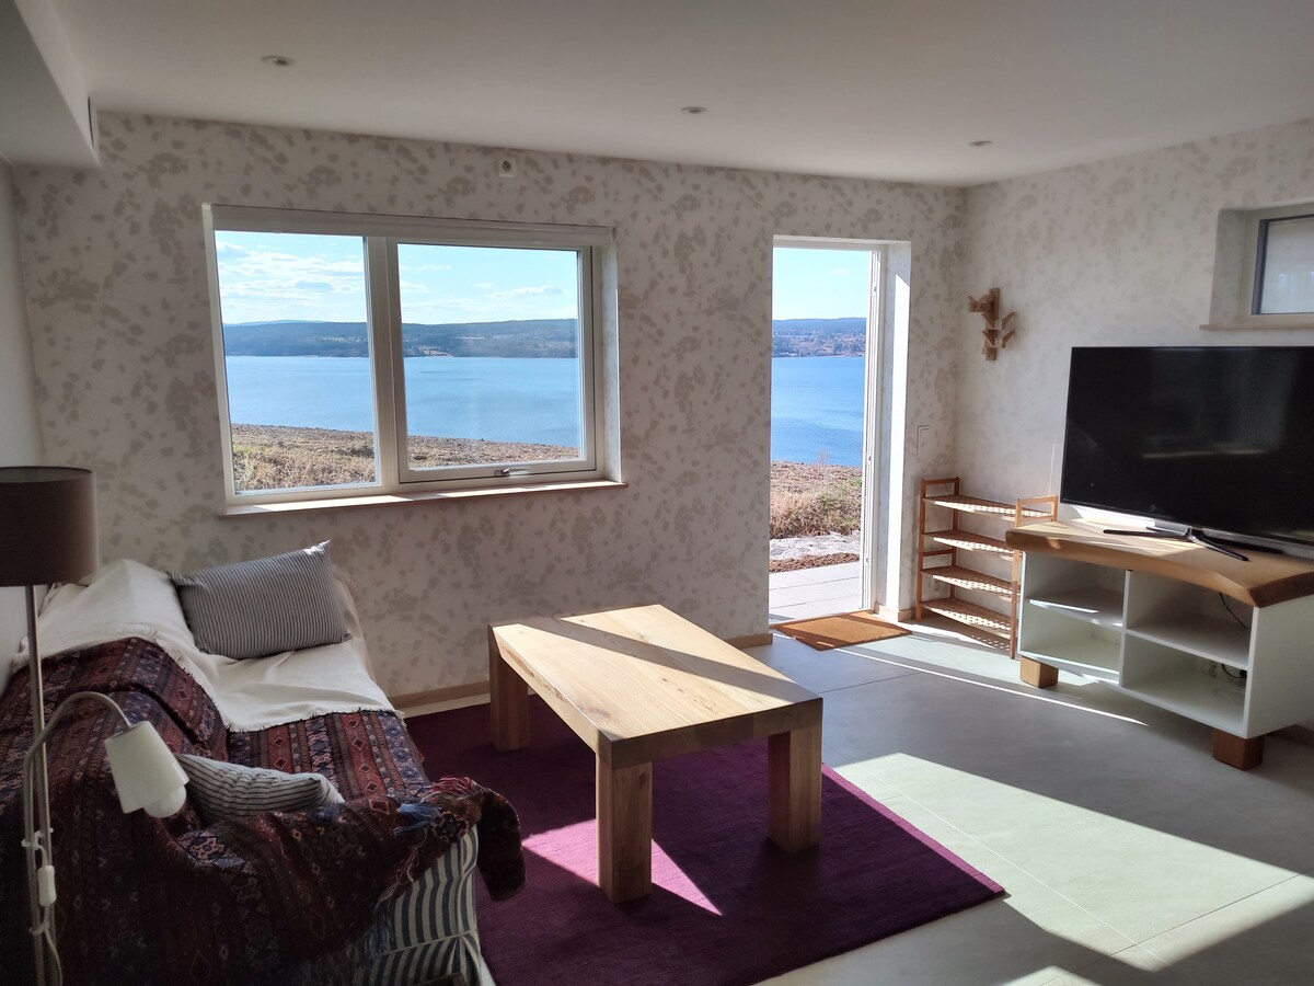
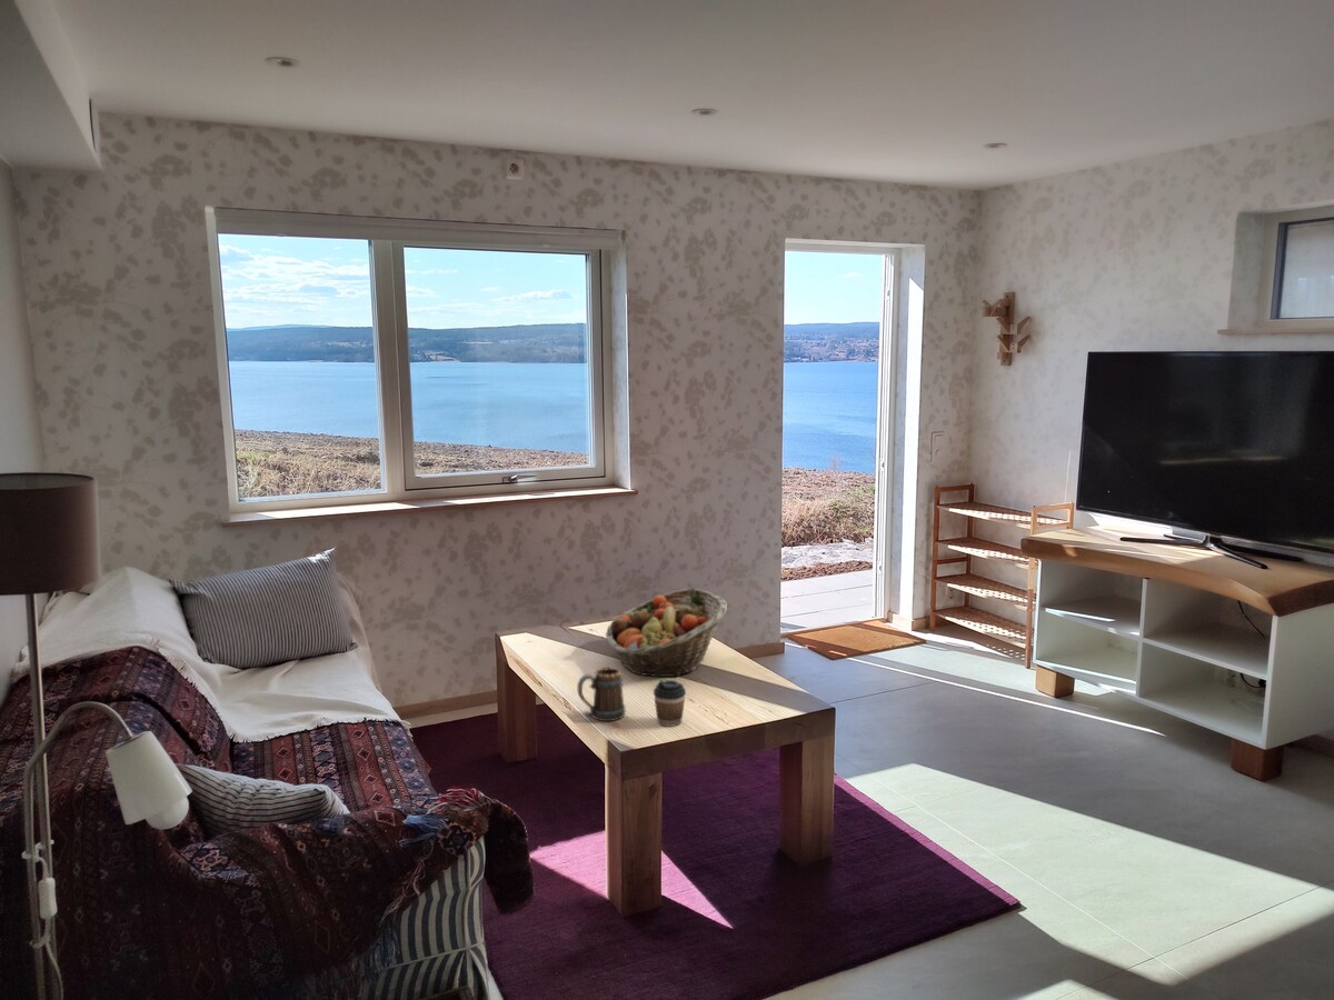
+ fruit basket [605,588,728,678]
+ mug [577,666,627,722]
+ coffee cup [653,679,687,728]
